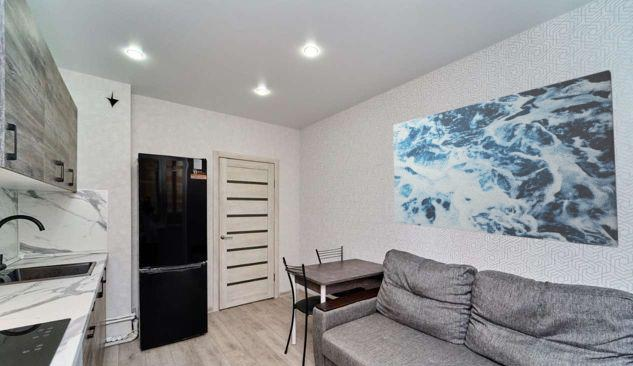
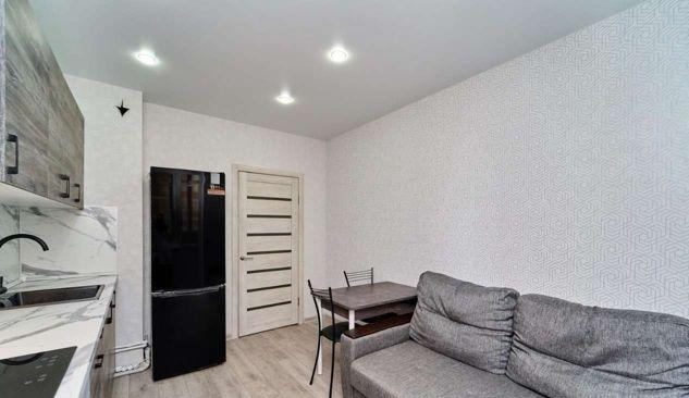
- wall art [392,69,620,249]
